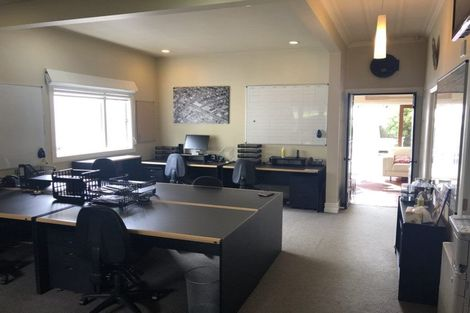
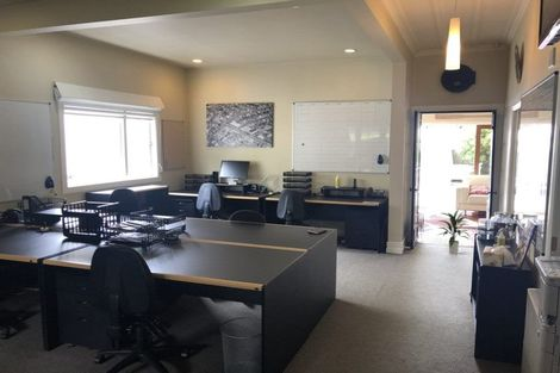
+ indoor plant [436,209,472,255]
